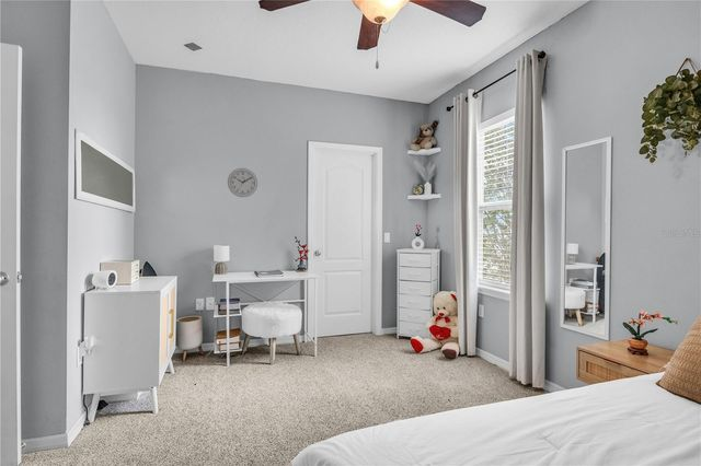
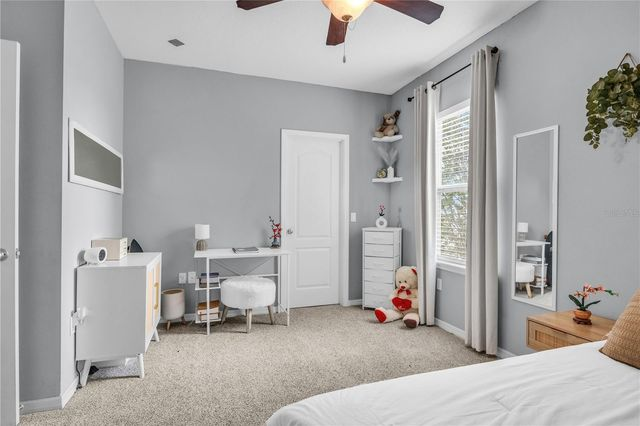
- wall clock [227,167,258,198]
